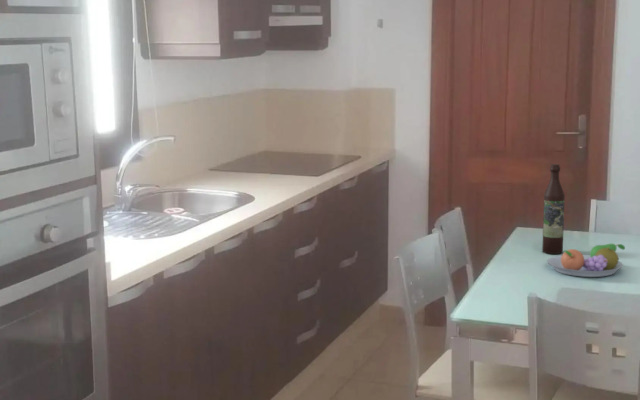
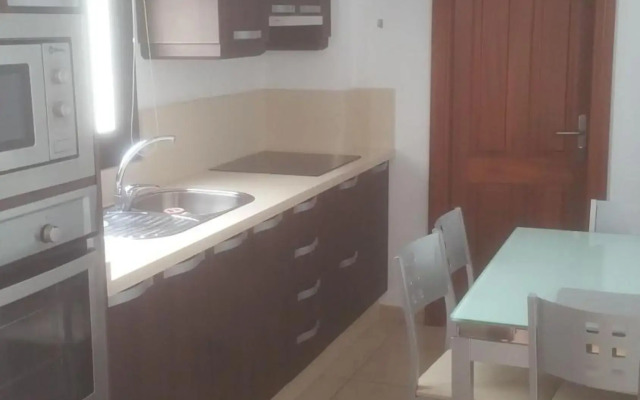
- fruit bowl [546,243,626,278]
- wine bottle [541,163,566,255]
